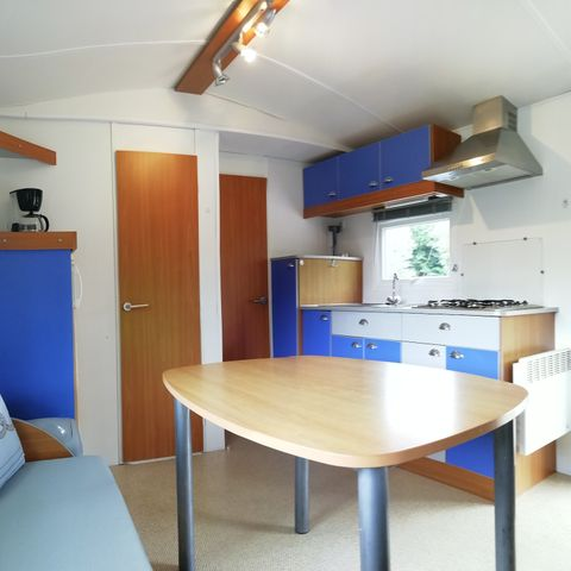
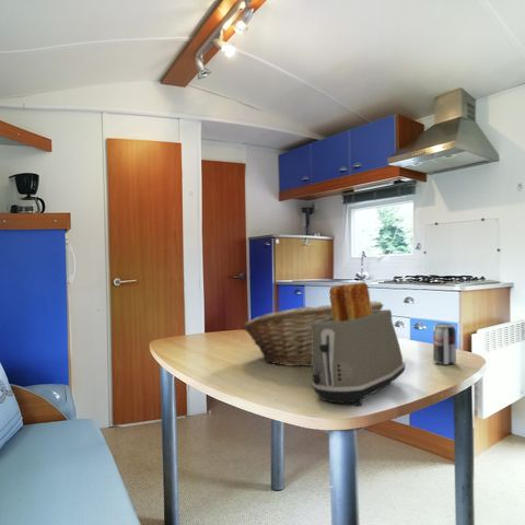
+ beverage can [432,323,457,366]
+ fruit basket [242,300,385,368]
+ toaster [311,281,407,407]
